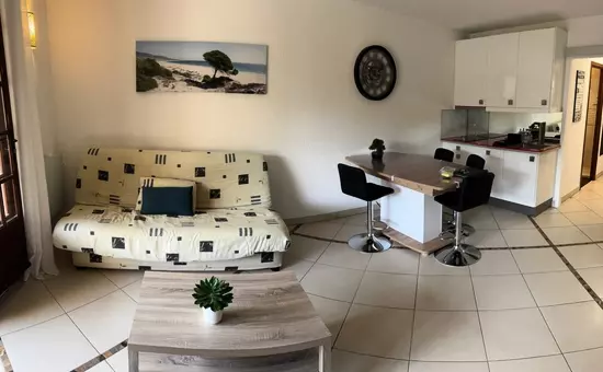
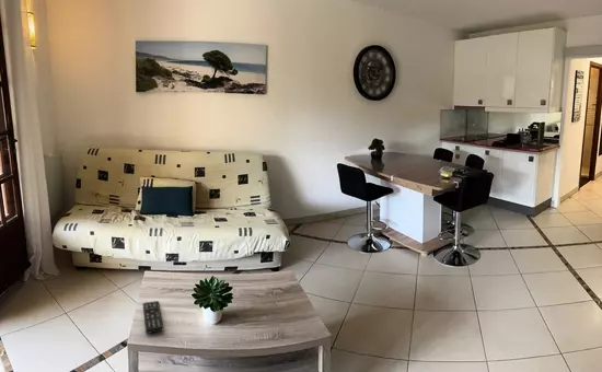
+ remote control [141,300,164,335]
